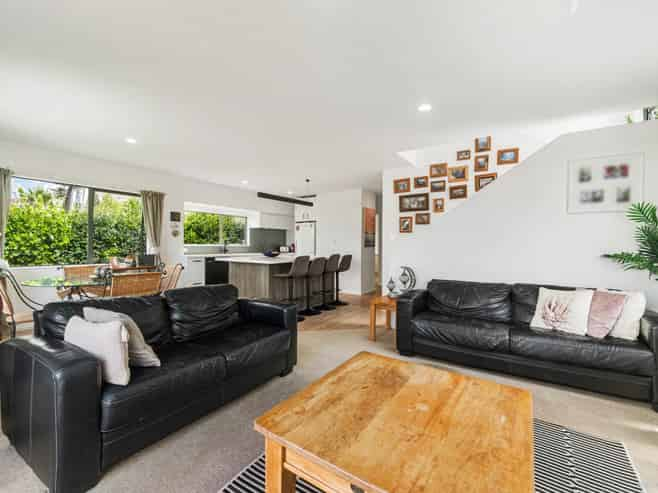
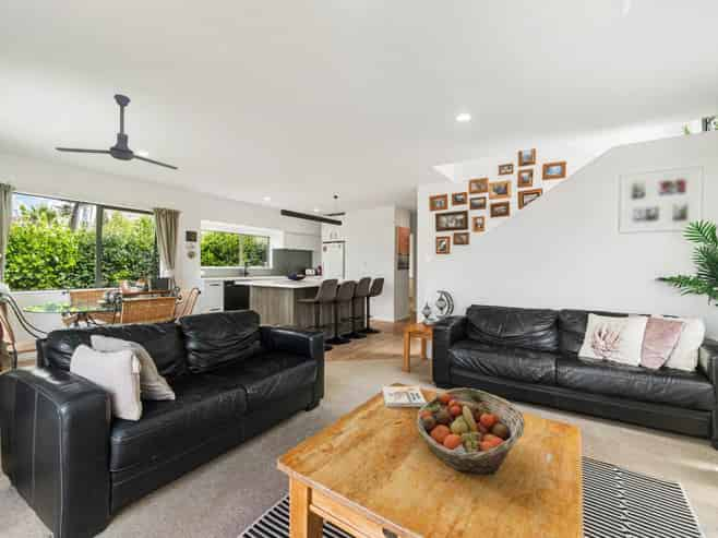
+ ceiling fan [55,93,179,170]
+ fruit basket [415,387,526,476]
+ book [382,385,428,408]
